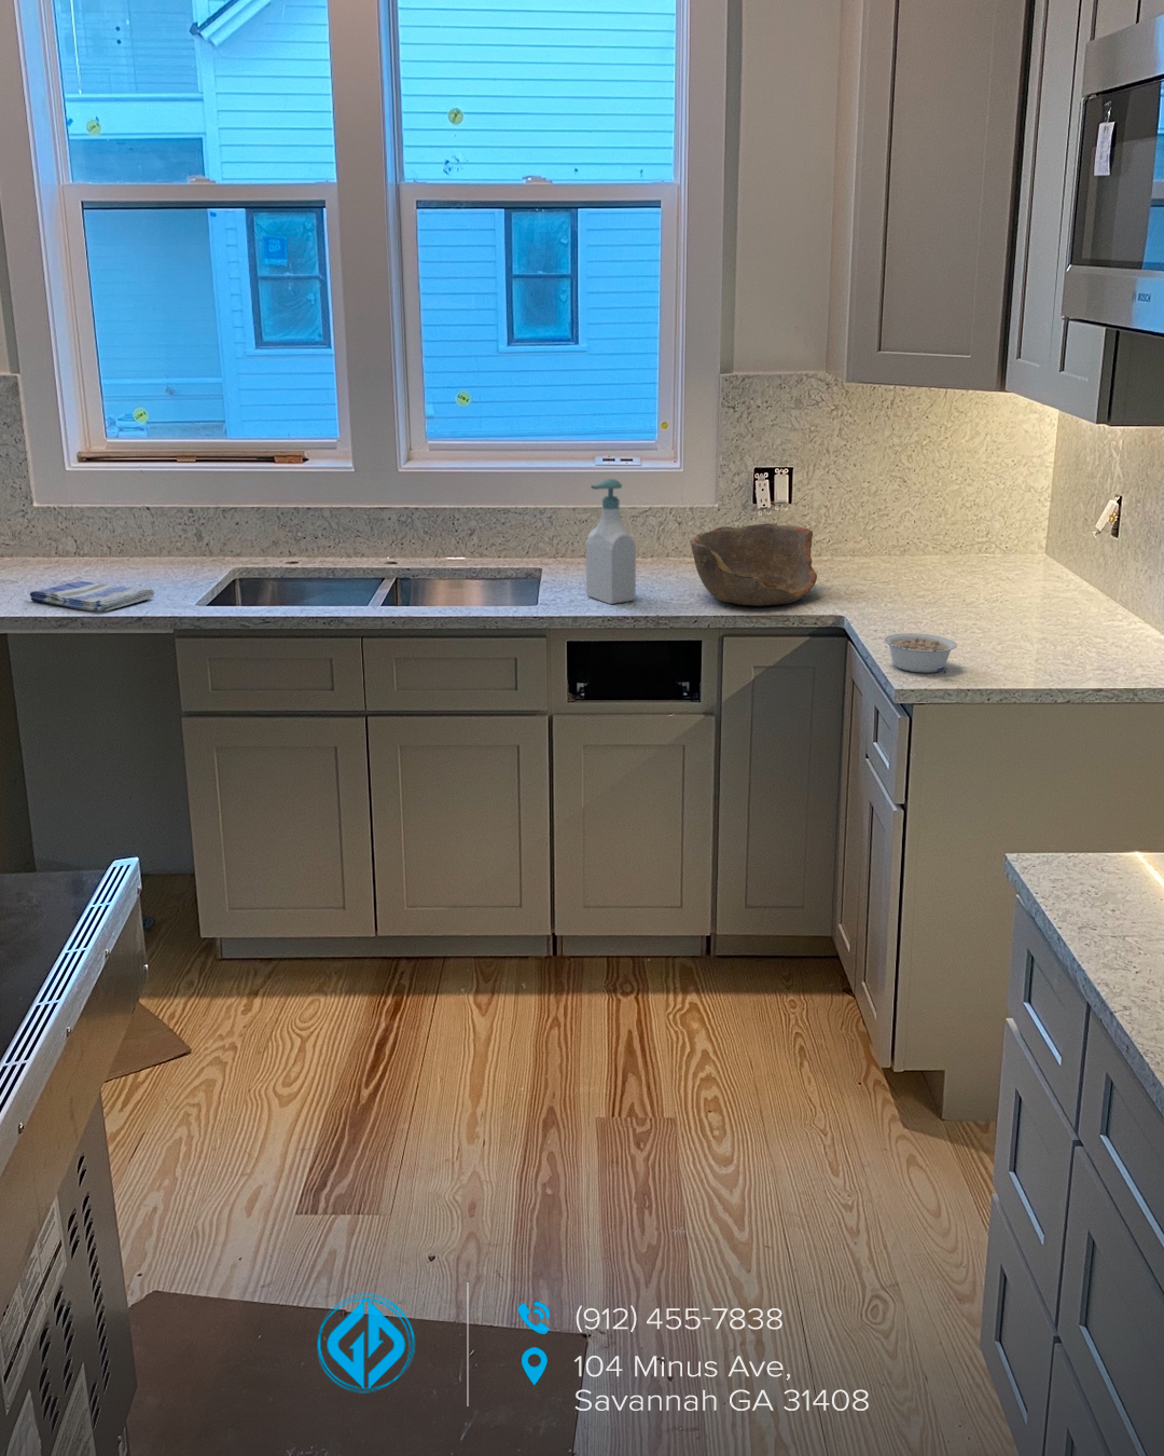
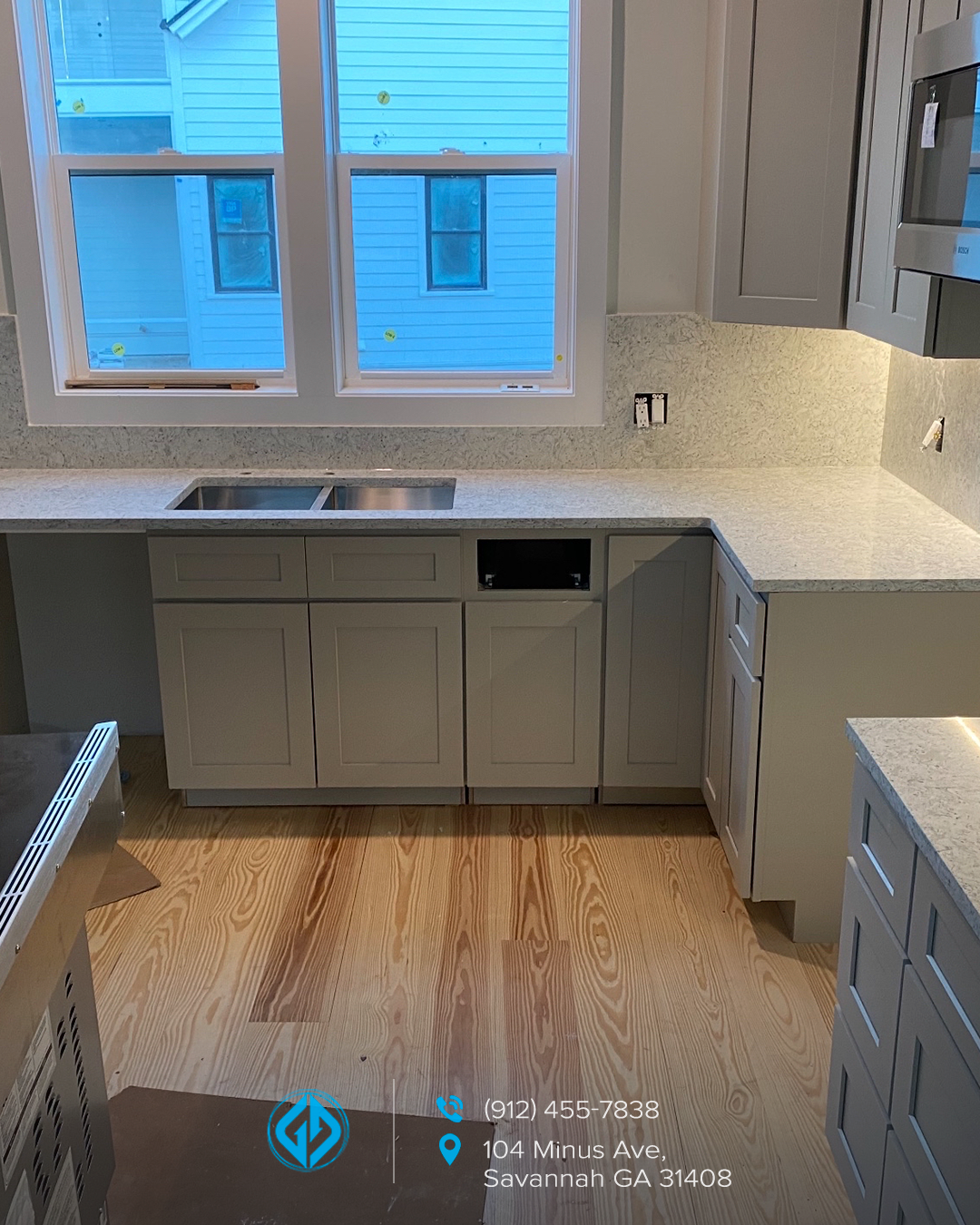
- legume [883,632,959,674]
- bowl [690,523,818,607]
- soap bottle [586,478,637,605]
- dish towel [30,580,156,612]
